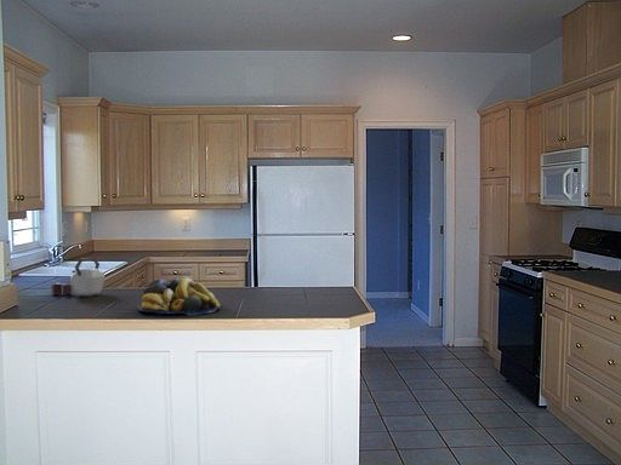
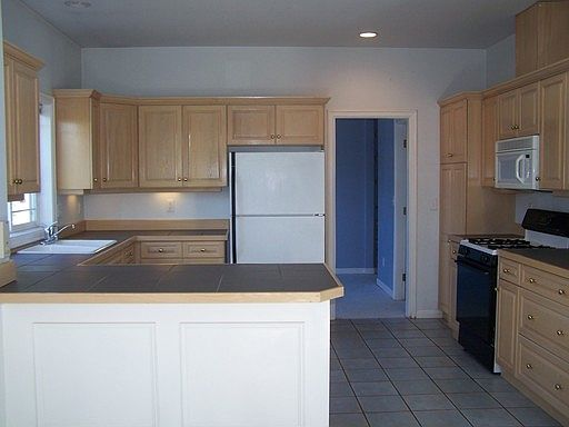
- fruit bowl [136,276,222,316]
- kettle [51,256,106,298]
